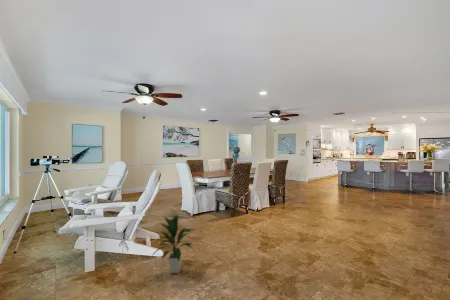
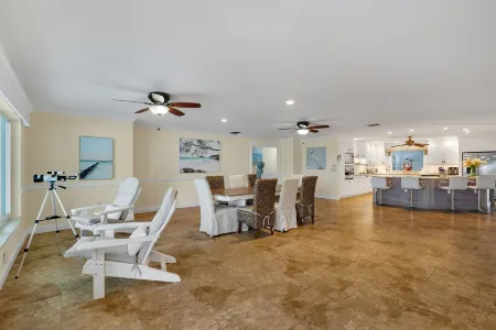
- indoor plant [151,214,196,274]
